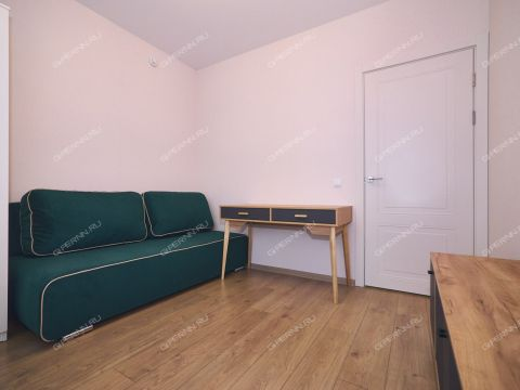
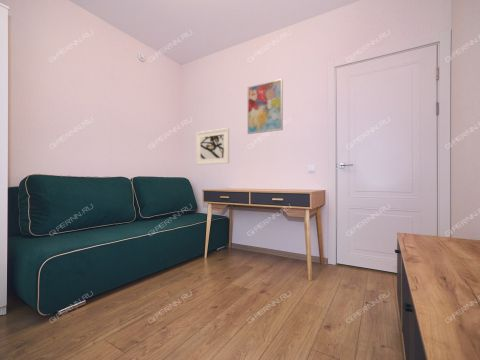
+ wall art [247,78,284,135]
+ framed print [195,127,230,166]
